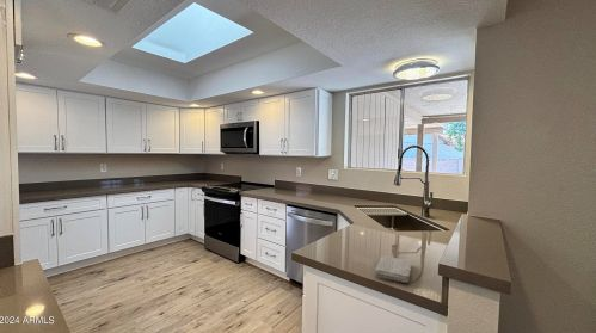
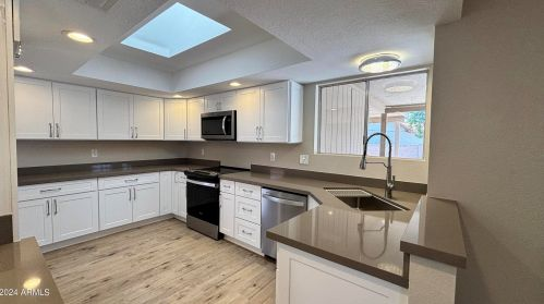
- washcloth [374,254,412,284]
